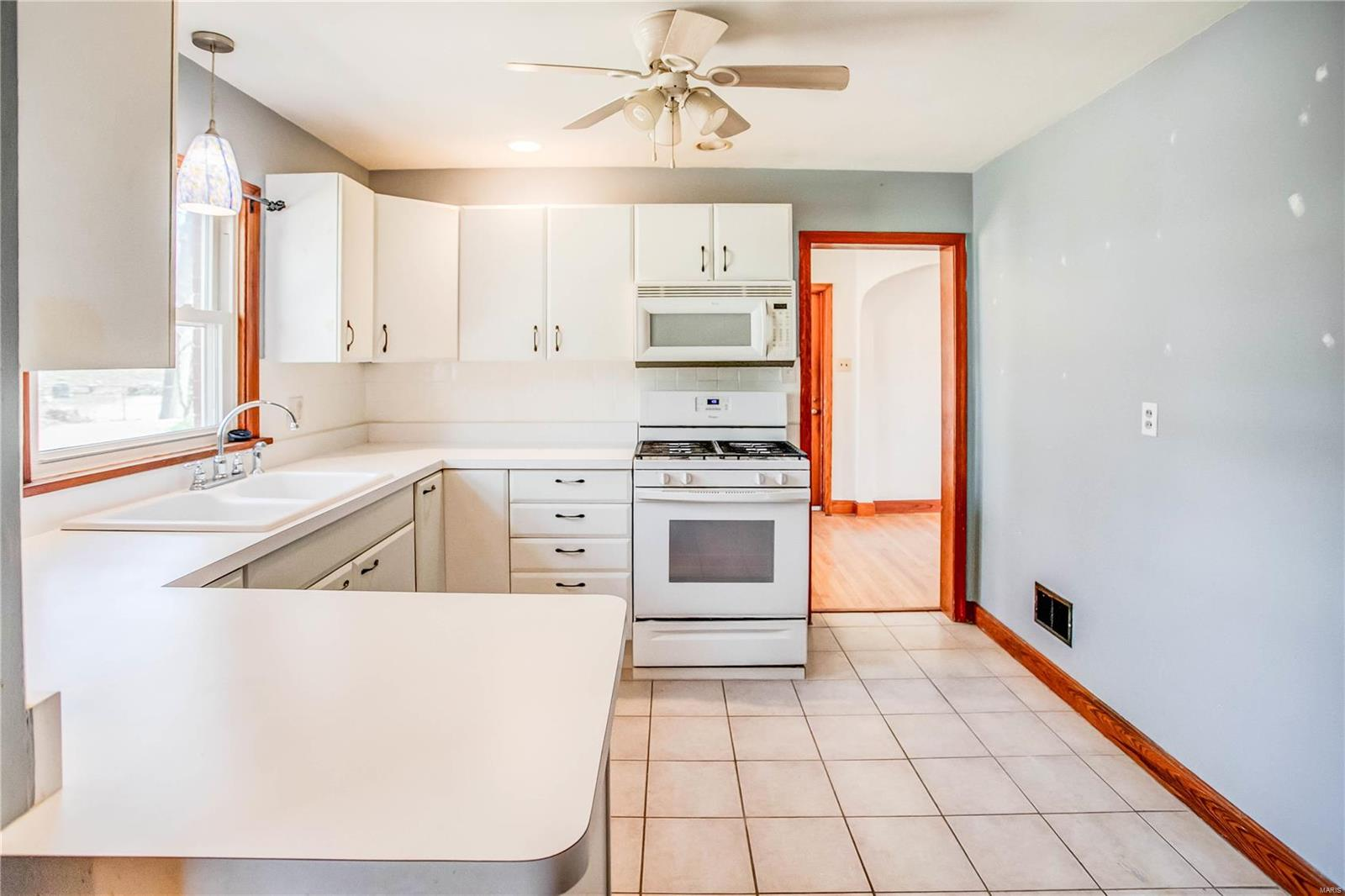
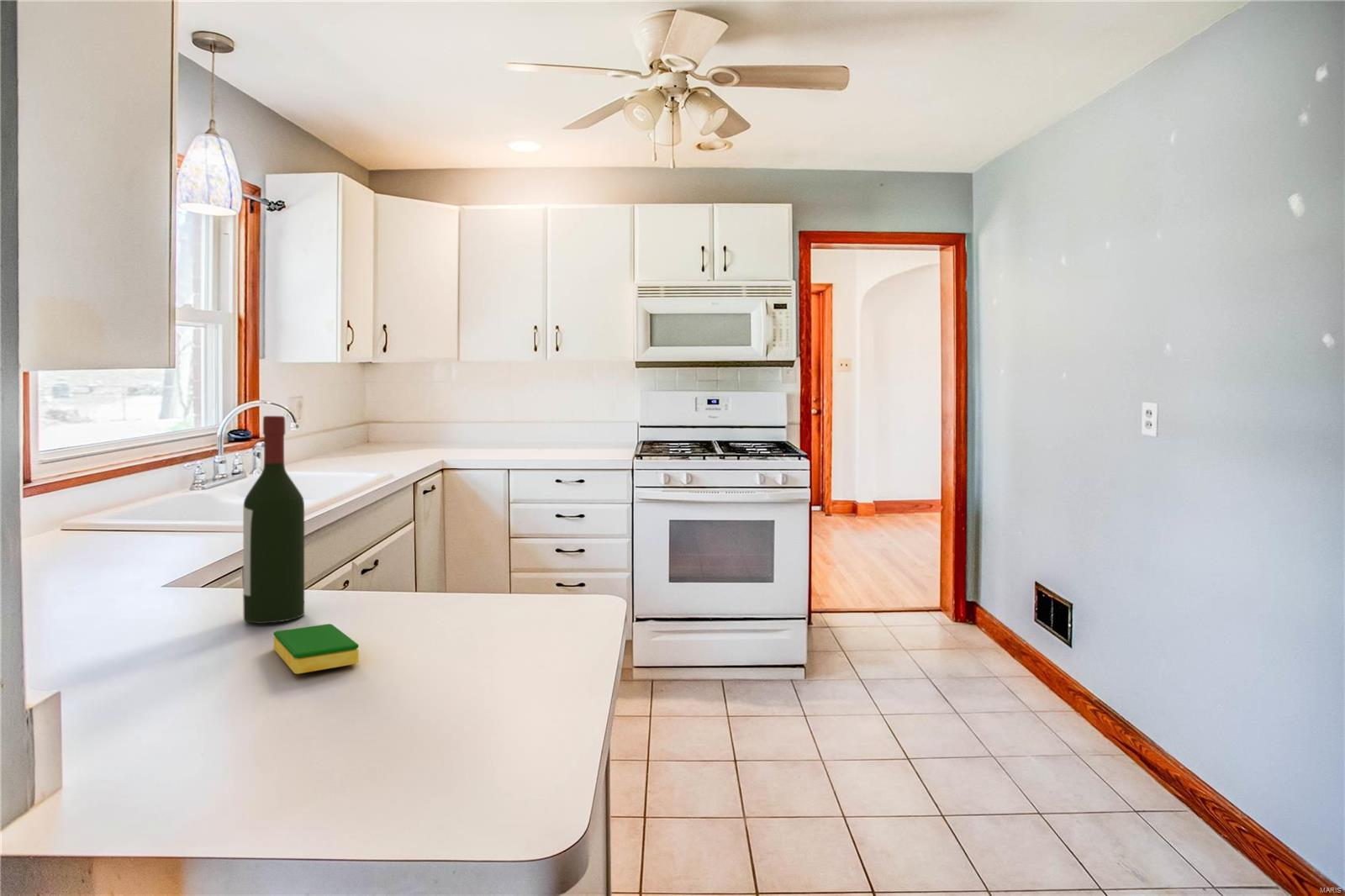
+ wine bottle [242,415,305,625]
+ dish sponge [273,623,360,675]
